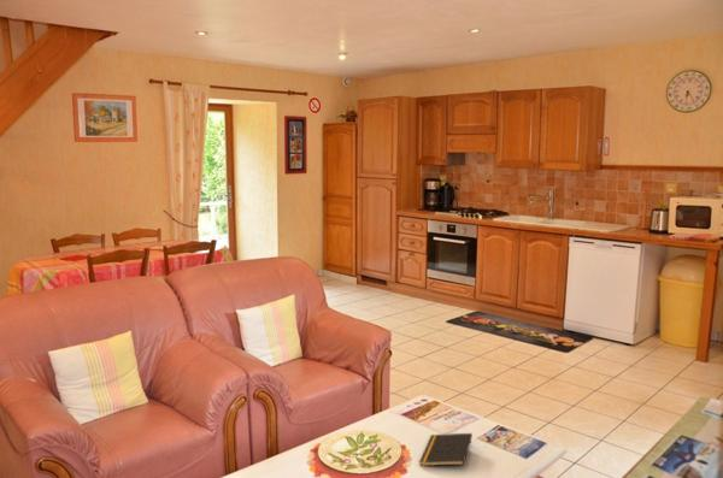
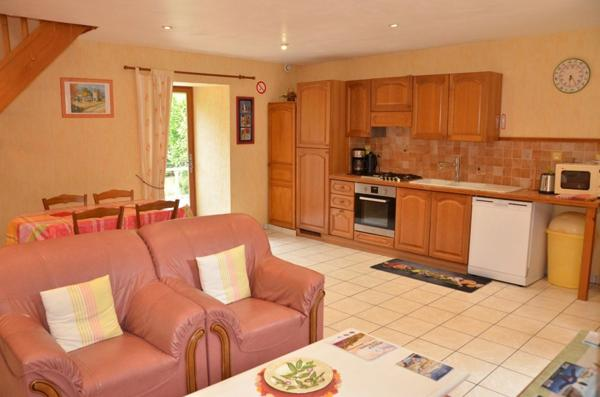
- notepad [418,432,474,467]
